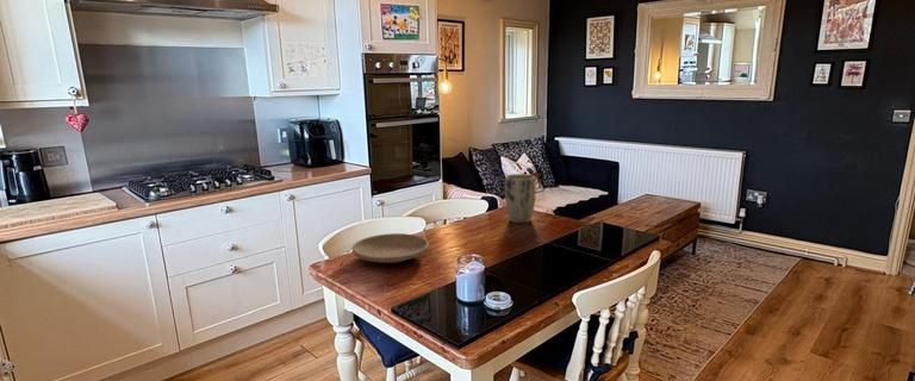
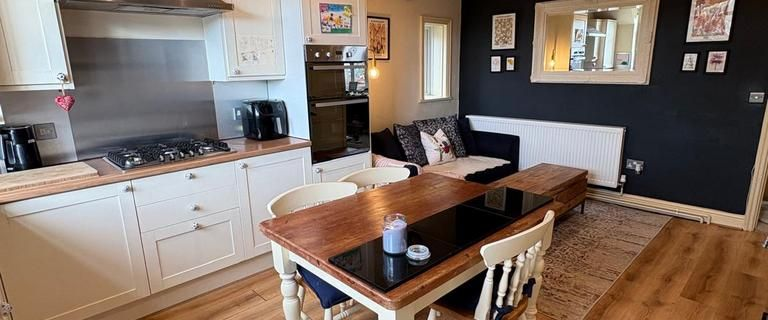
- plant pot [504,173,537,224]
- plate [350,232,430,264]
